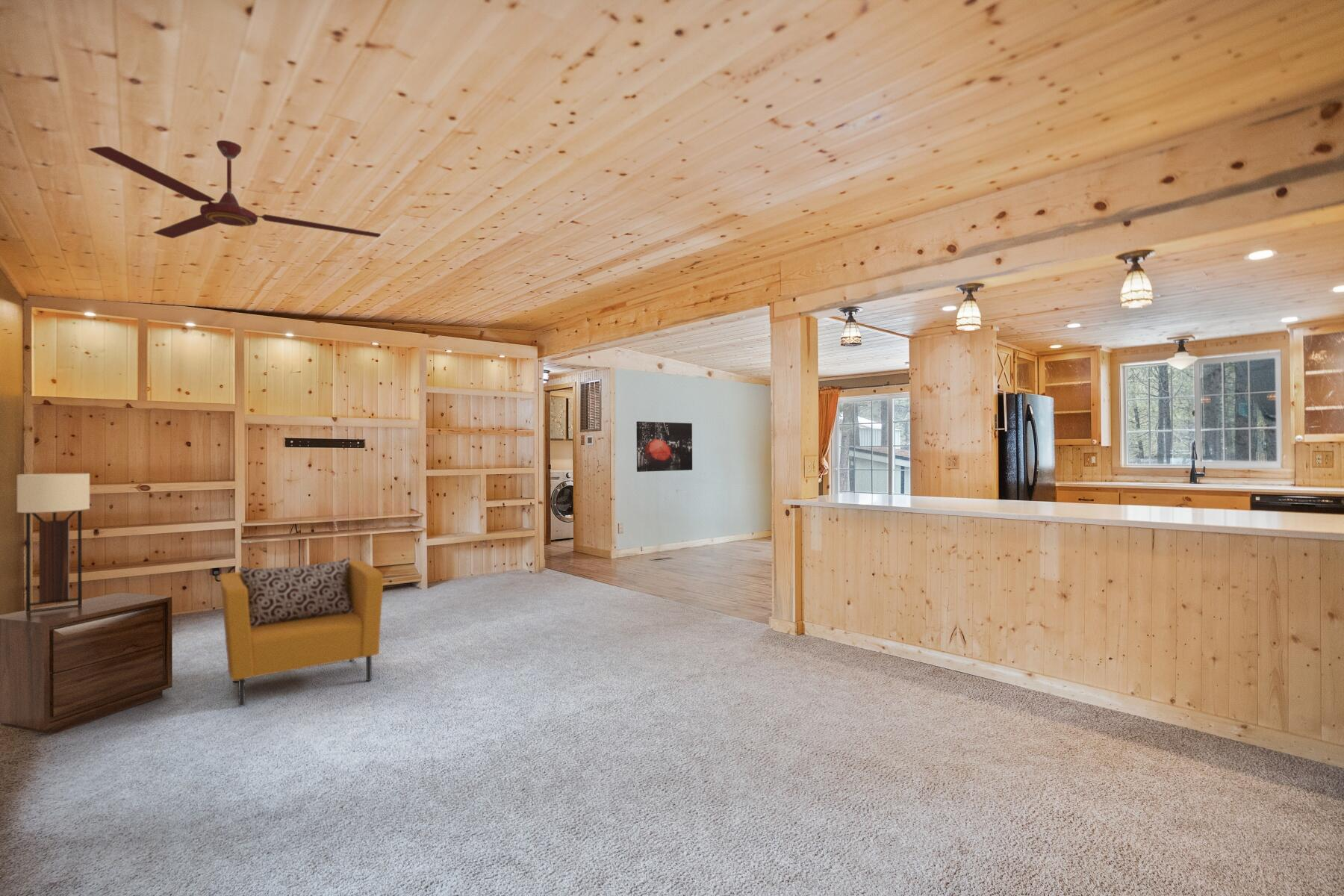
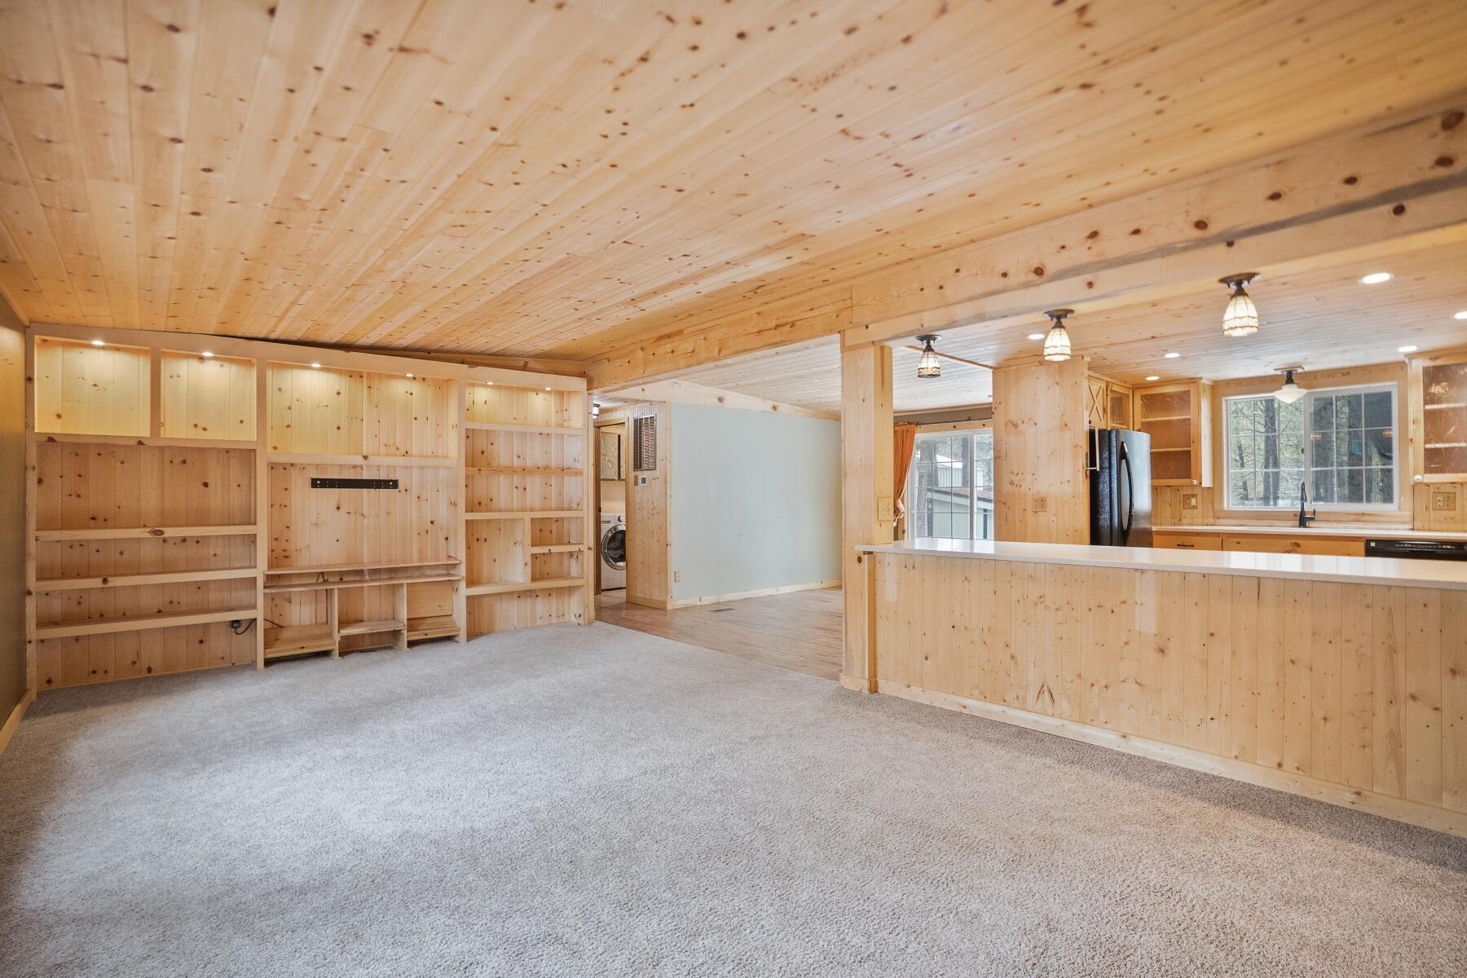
- nightstand [0,591,173,735]
- wall art [635,420,693,473]
- wall sconce [16,473,90,612]
- armchair [219,556,384,708]
- ceiling fan [87,140,382,239]
